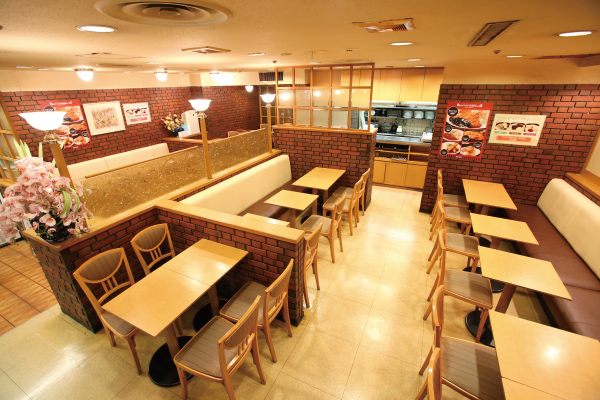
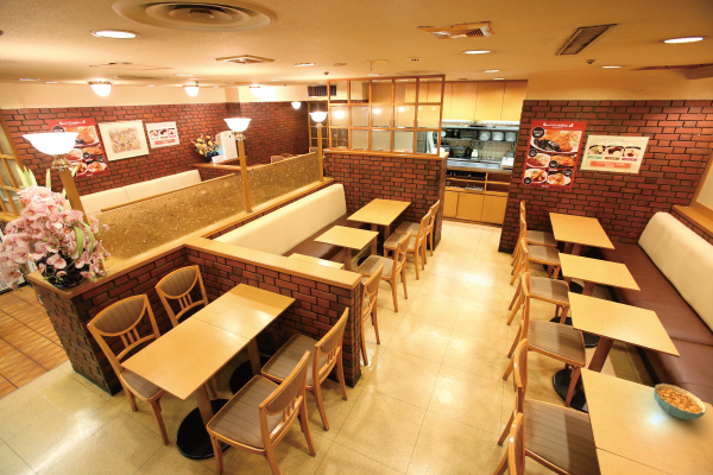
+ cereal bowl [652,382,707,422]
